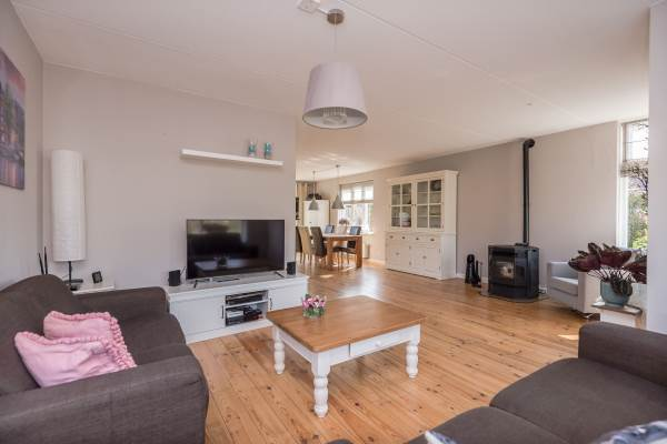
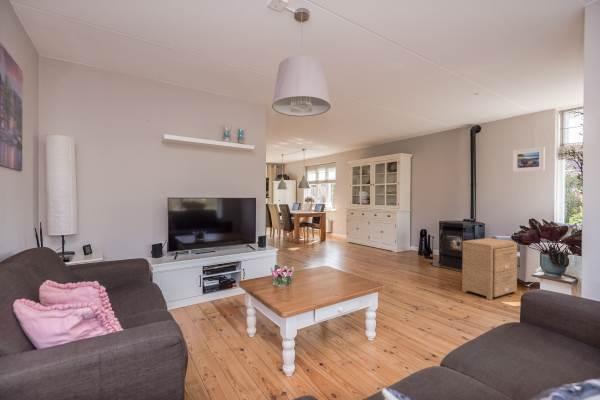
+ side table [461,237,518,301]
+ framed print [512,146,546,173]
